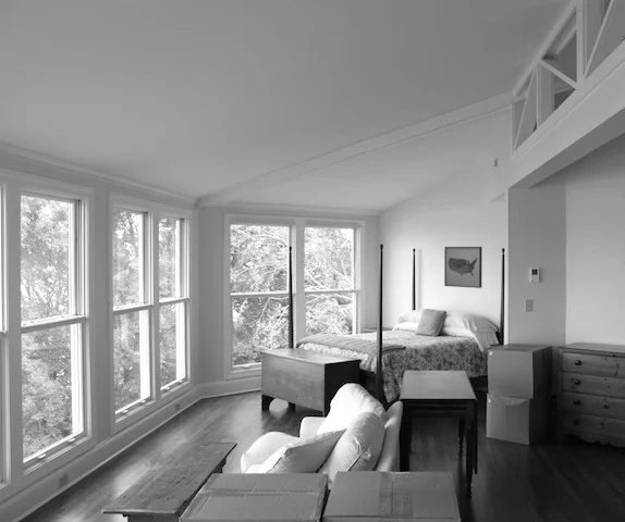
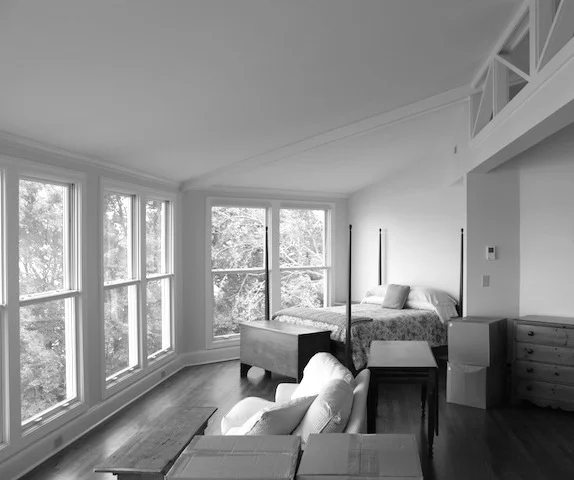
- wall art [443,246,483,289]
